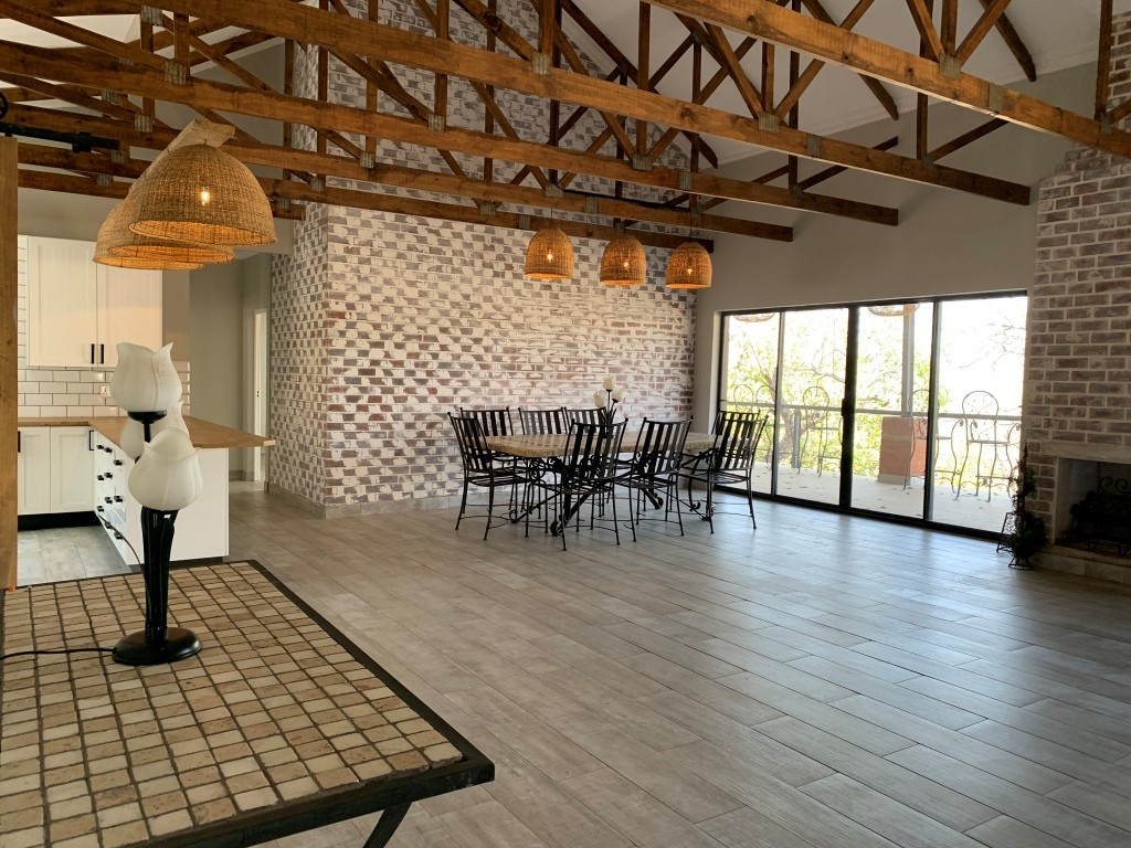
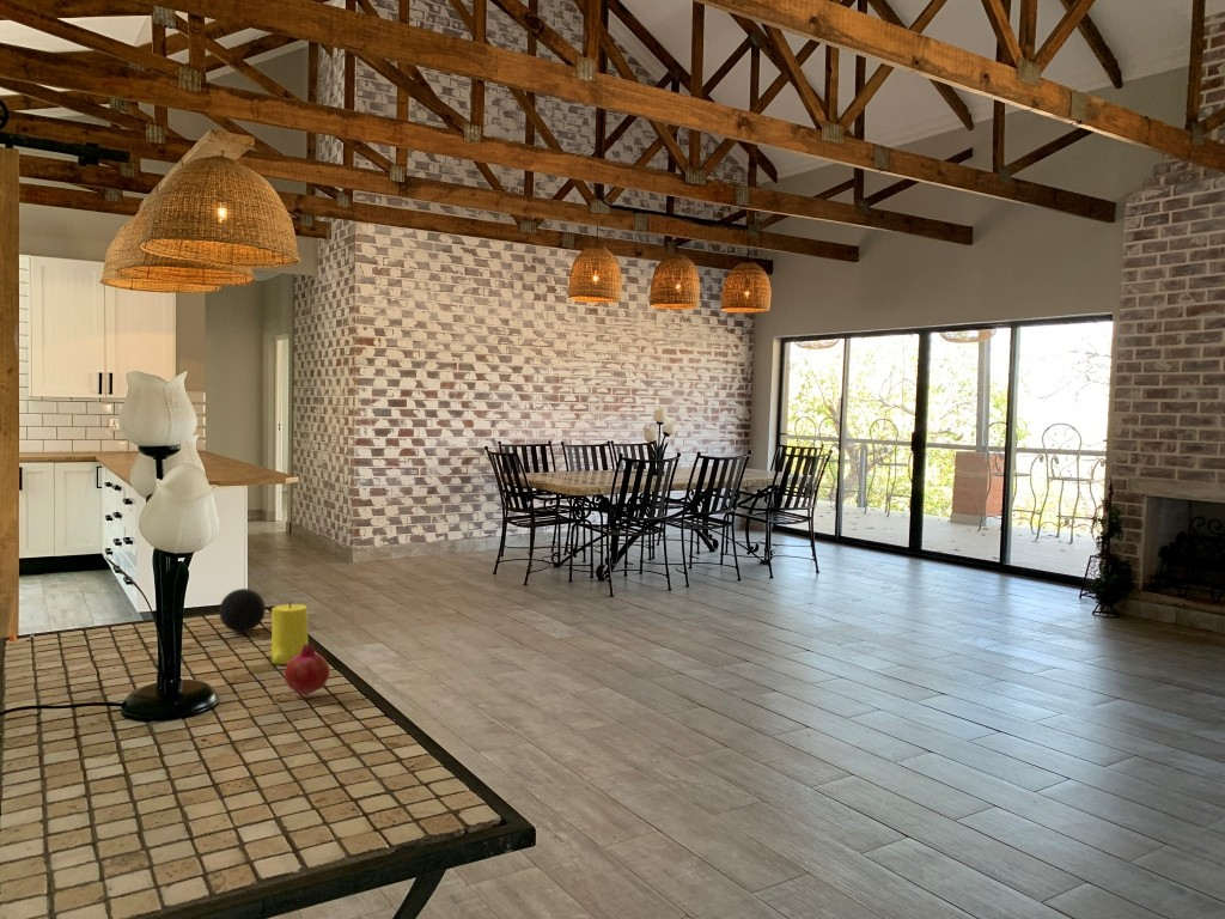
+ candle [269,601,310,665]
+ fruit [284,643,331,698]
+ decorative ball [218,588,267,633]
